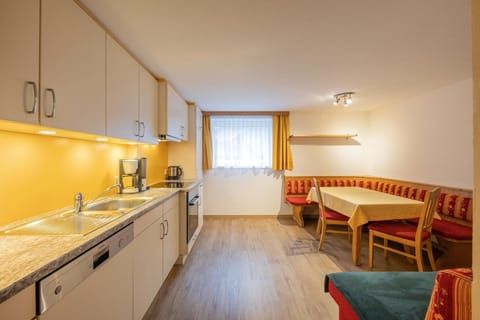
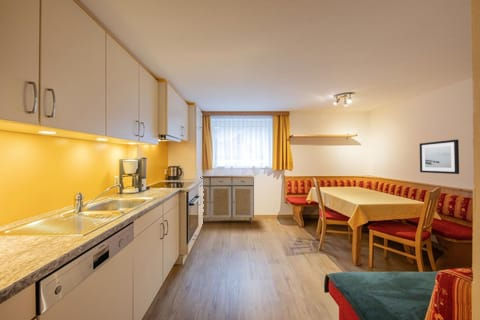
+ wall art [419,139,460,175]
+ sideboard [199,175,255,225]
